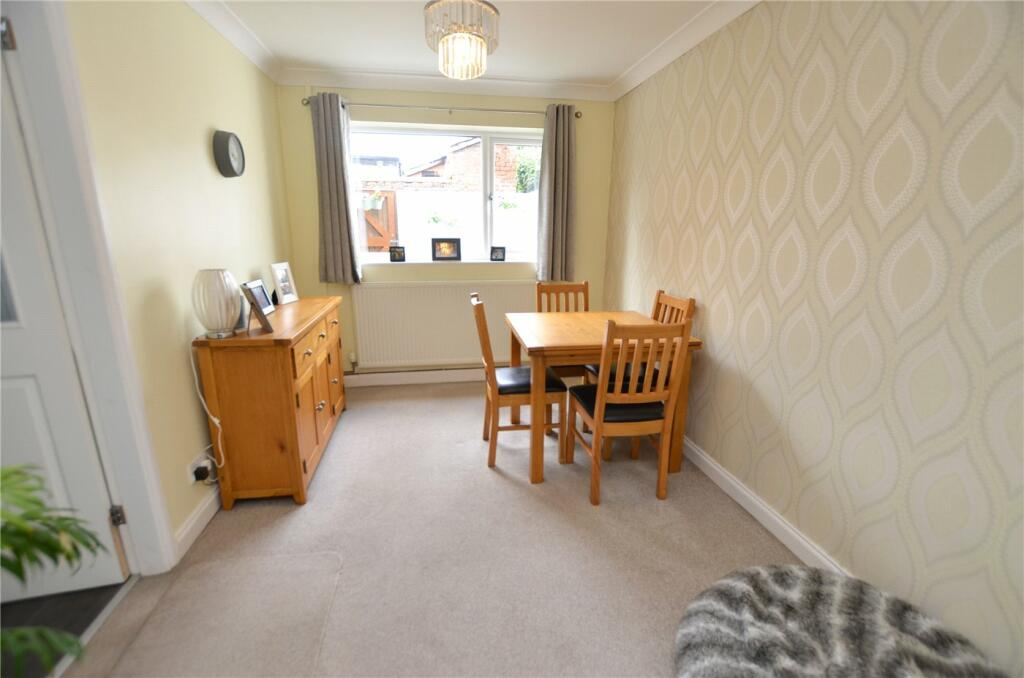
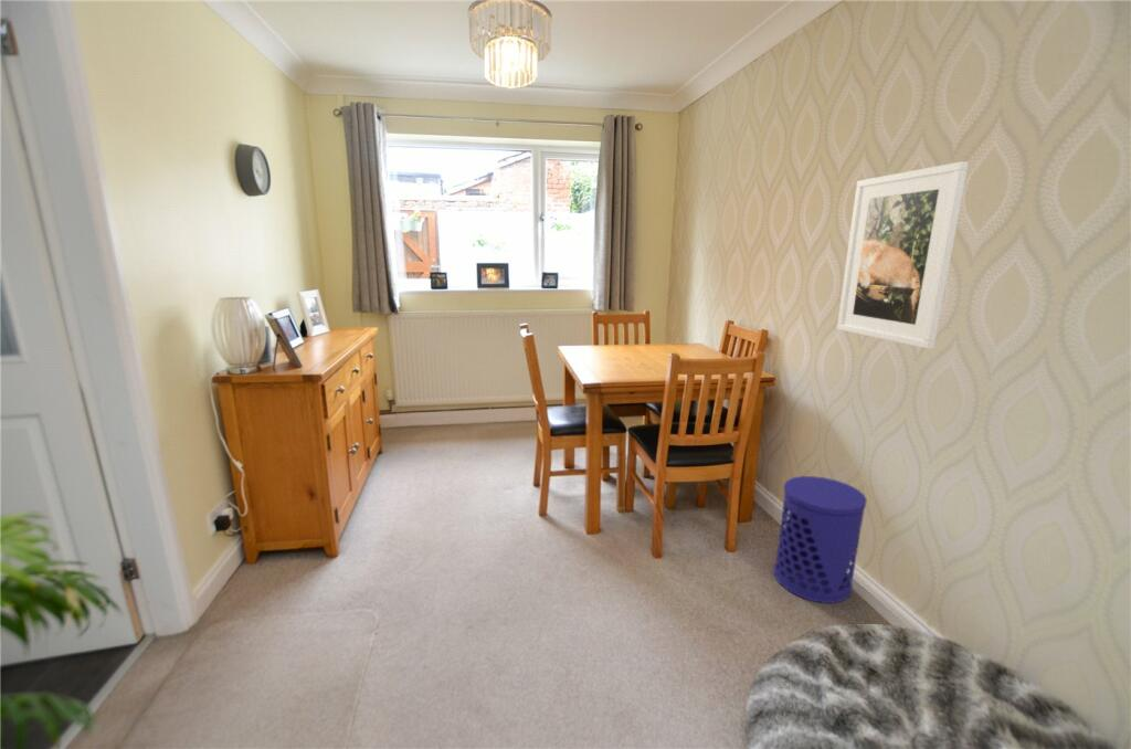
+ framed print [836,160,970,350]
+ waste bin [773,475,868,604]
